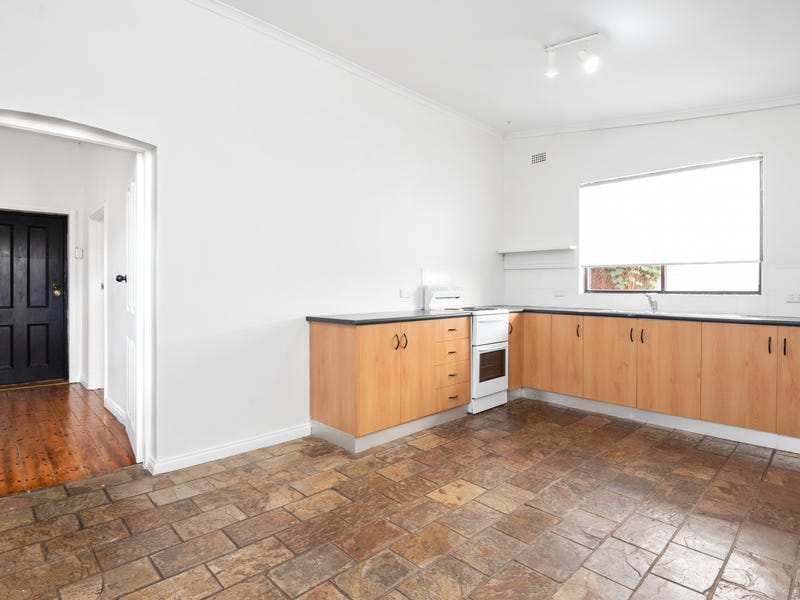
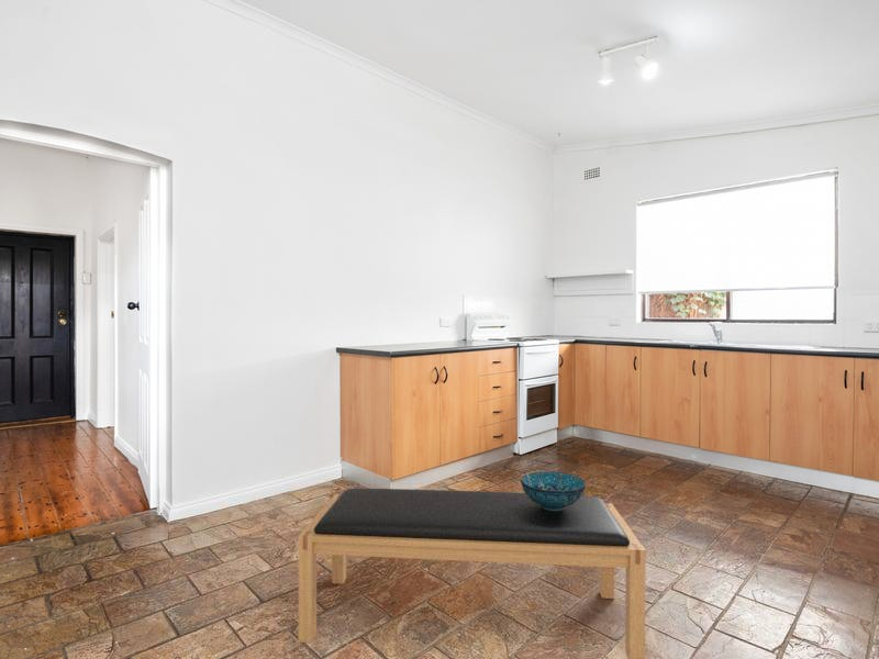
+ bench [298,488,646,659]
+ decorative bowl [520,471,587,511]
